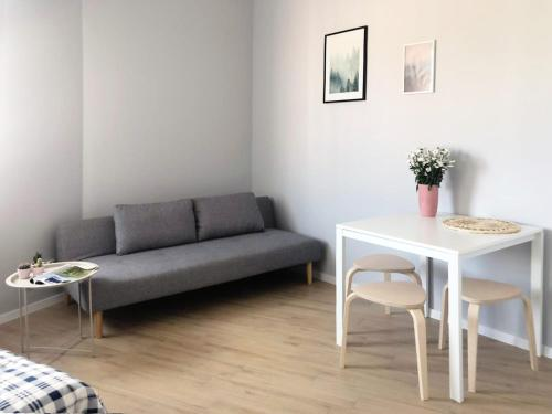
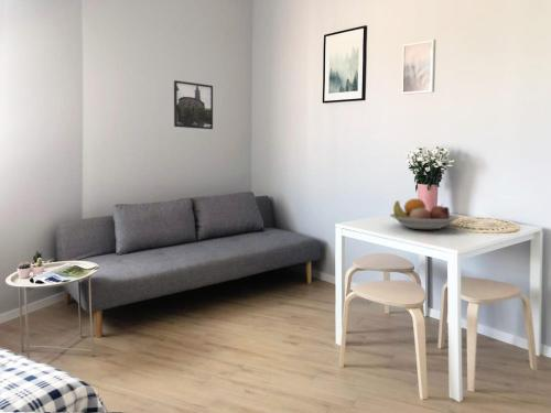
+ fruit bowl [389,197,461,230]
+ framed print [173,79,214,130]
